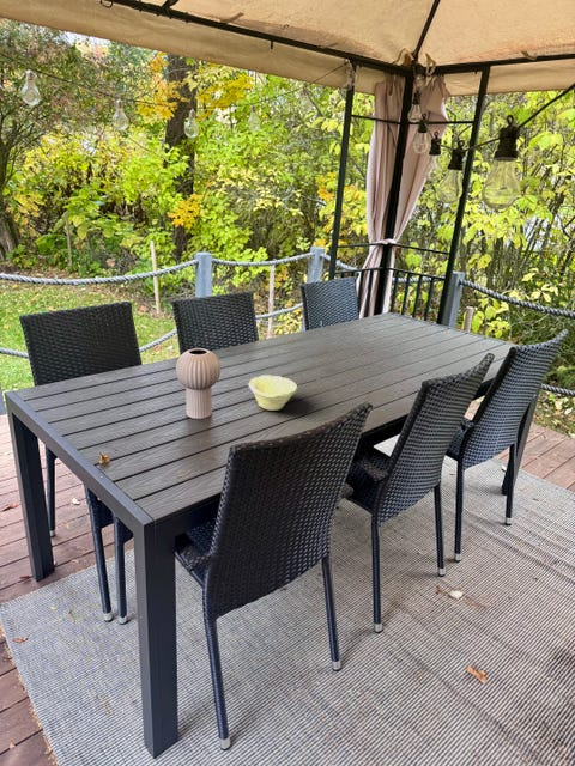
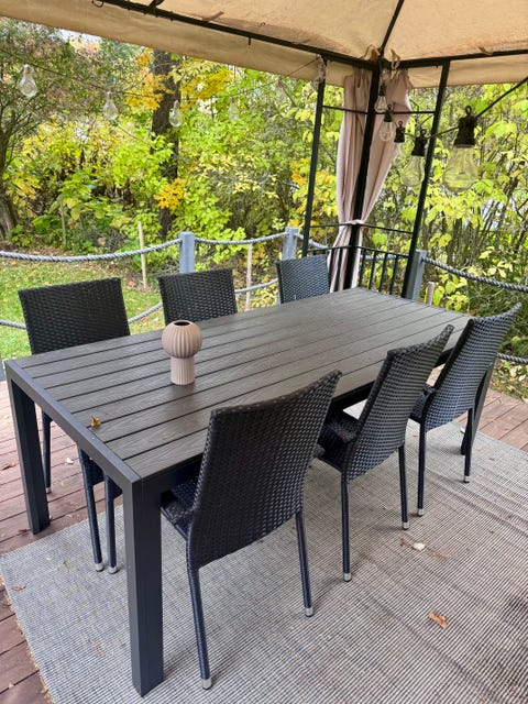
- bowl [247,373,299,412]
